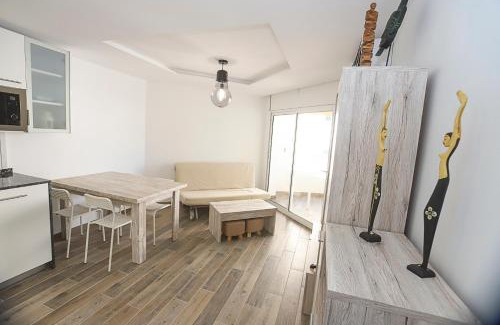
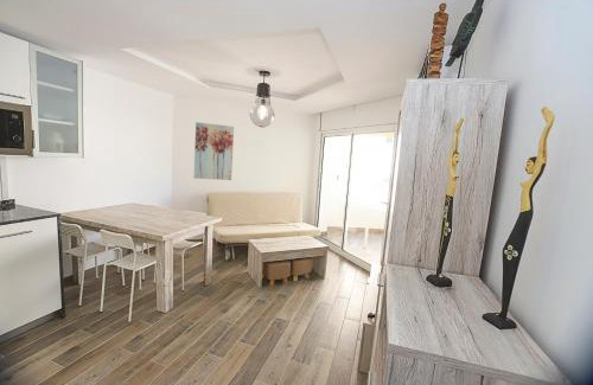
+ wall art [193,121,235,181]
